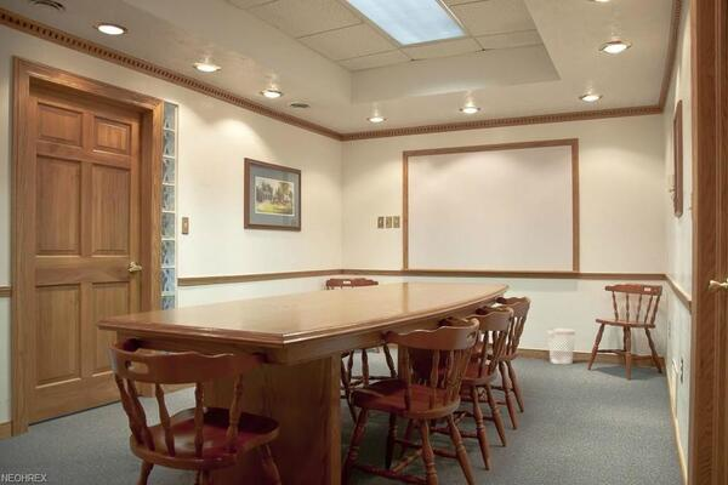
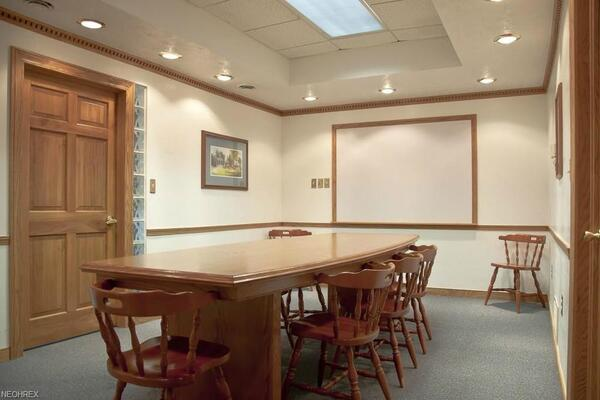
- wastebasket [546,327,576,365]
